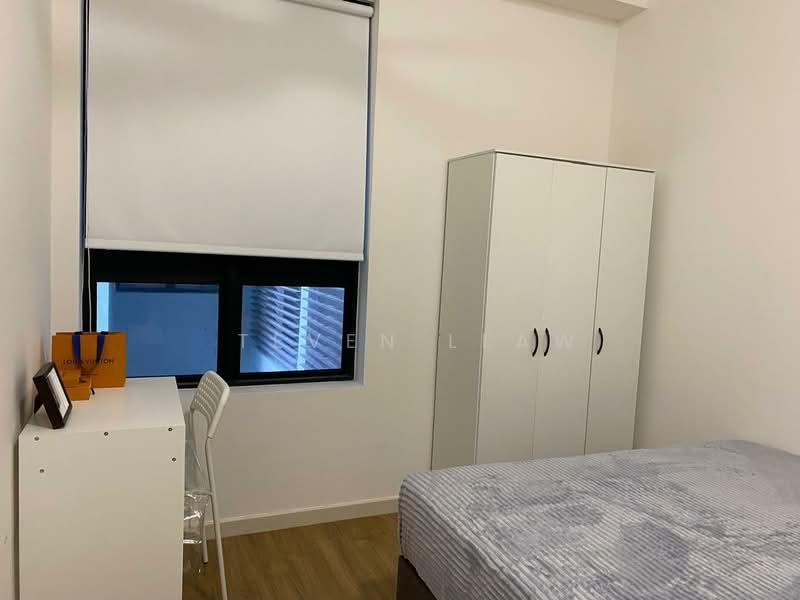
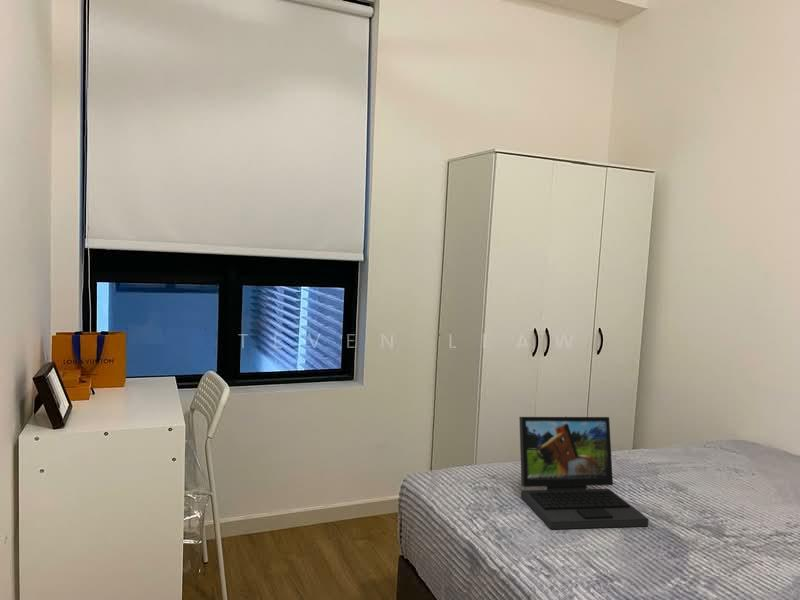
+ laptop [518,416,650,530]
